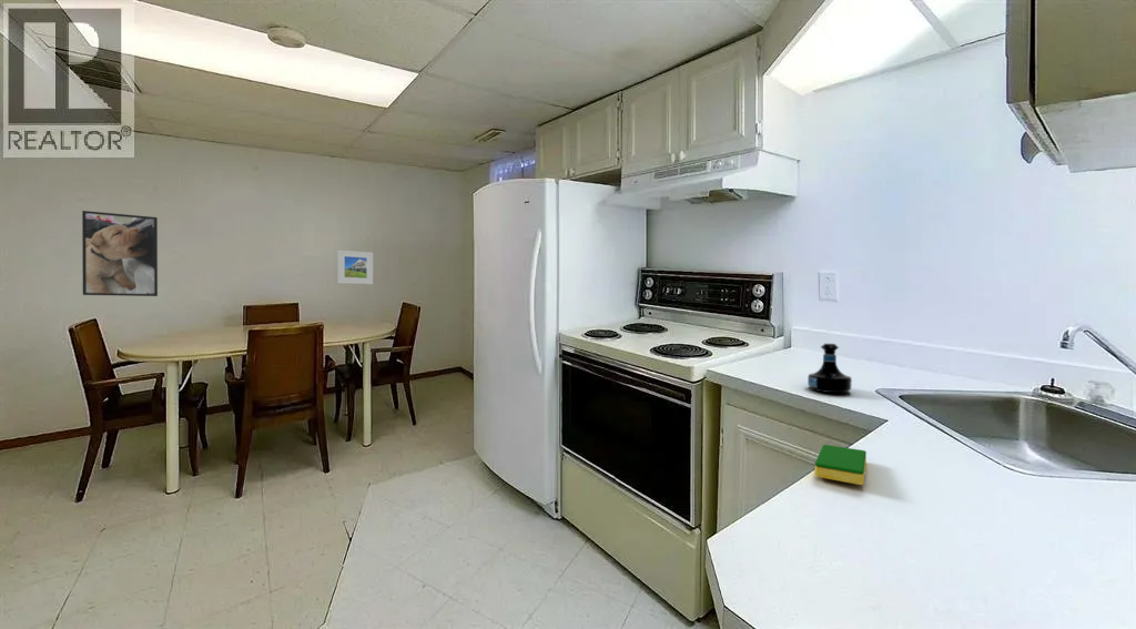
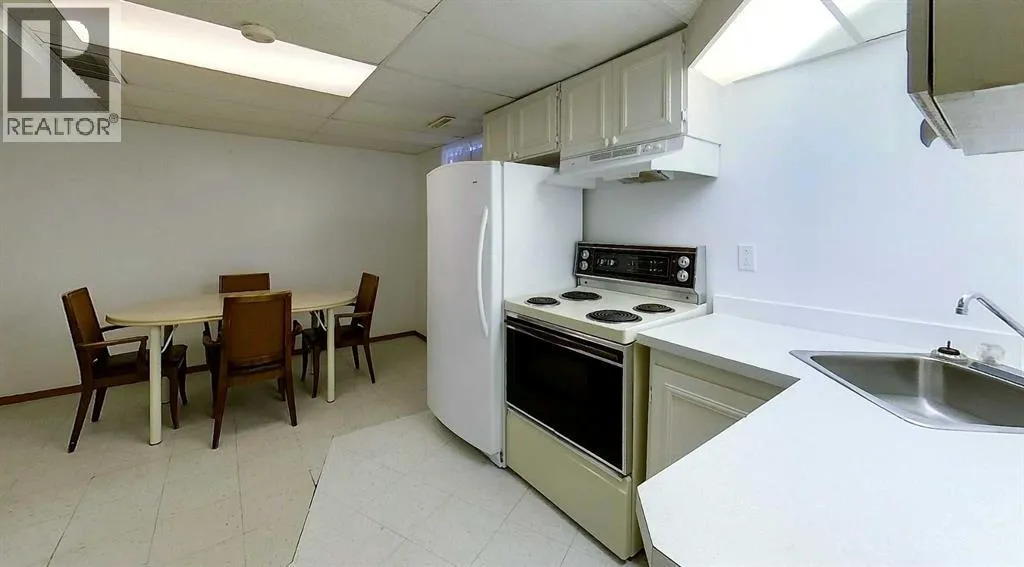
- dish sponge [814,444,868,486]
- tequila bottle [807,343,853,394]
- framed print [336,248,374,285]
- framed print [81,210,159,297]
